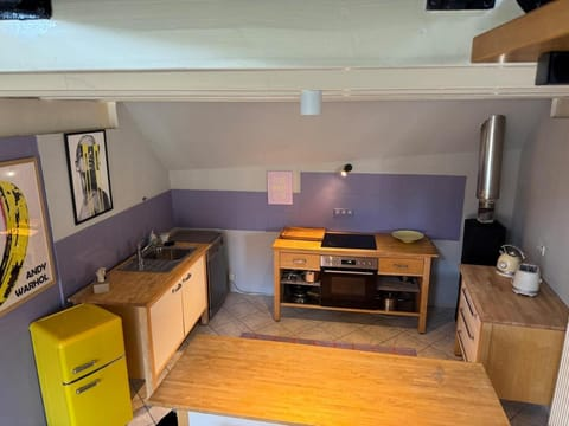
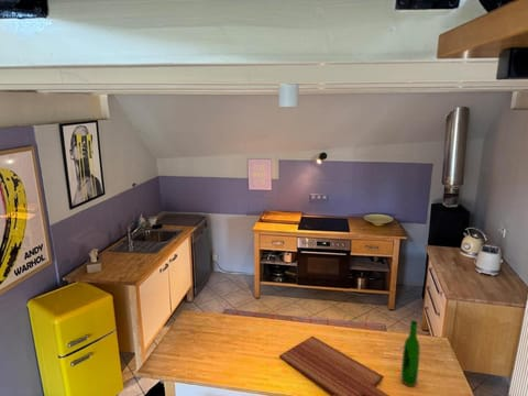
+ cutting board [278,336,391,396]
+ wine bottle [400,319,421,387]
